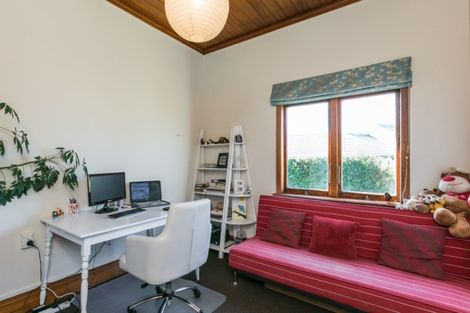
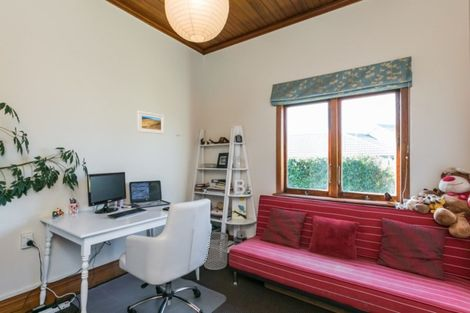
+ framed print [136,110,165,135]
+ waste bin [203,231,229,271]
